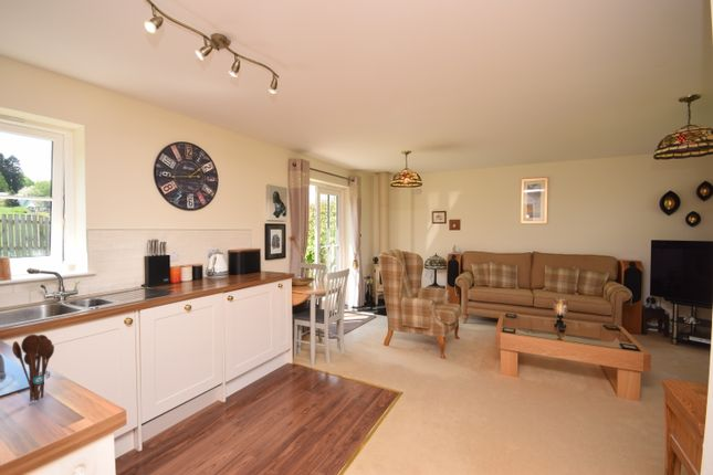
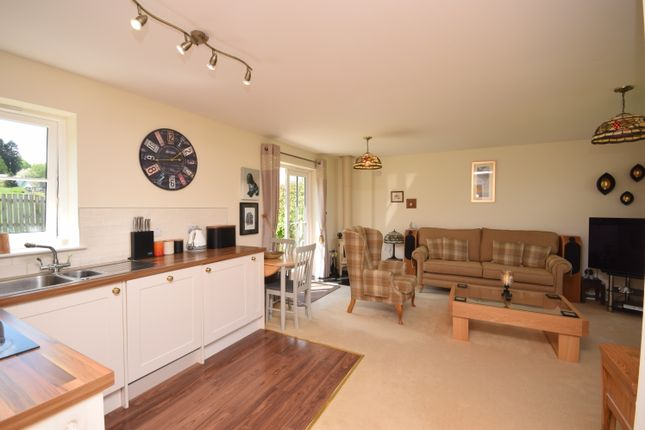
- utensil holder [11,334,55,402]
